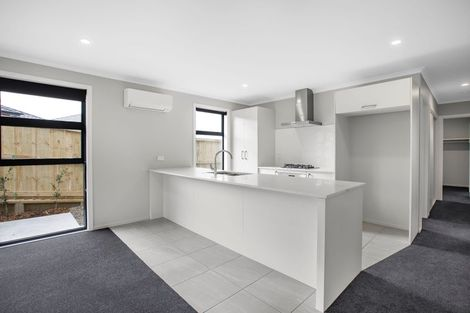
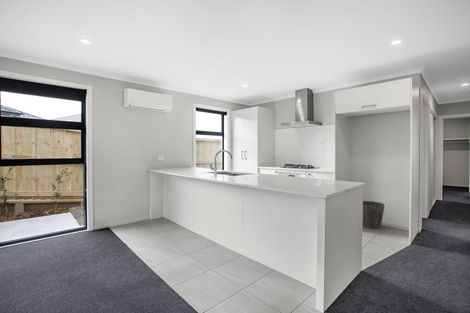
+ waste bin [362,200,386,230]
